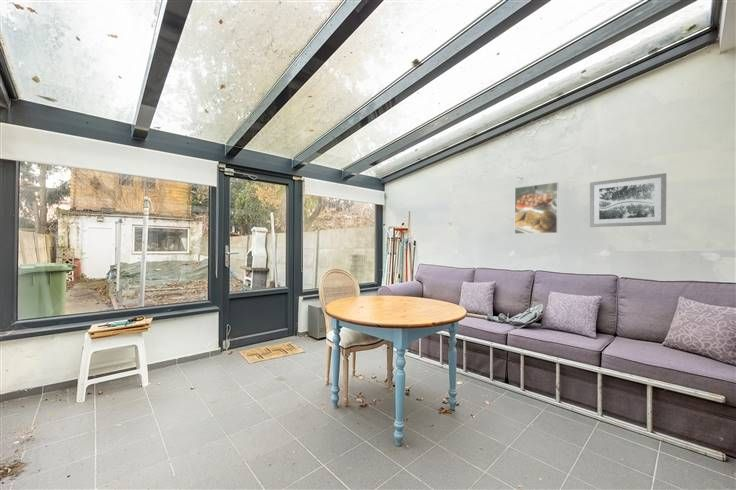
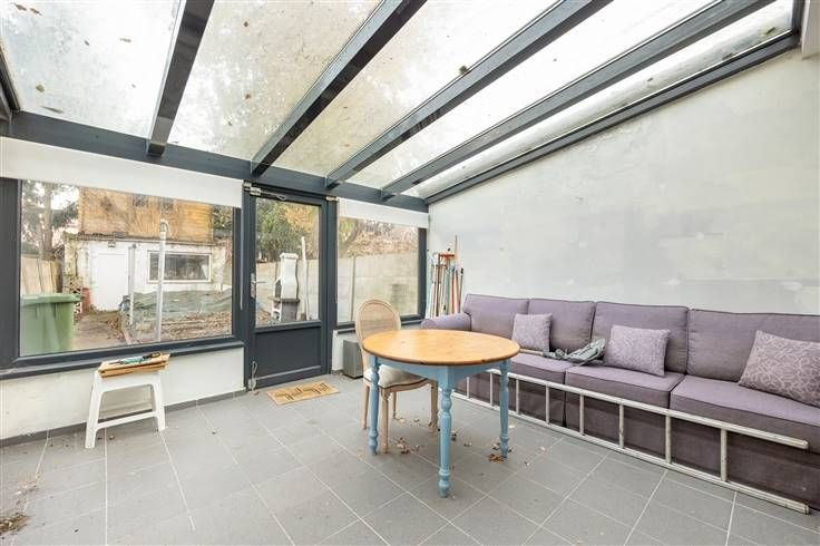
- wall art [589,172,667,228]
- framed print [514,181,559,235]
